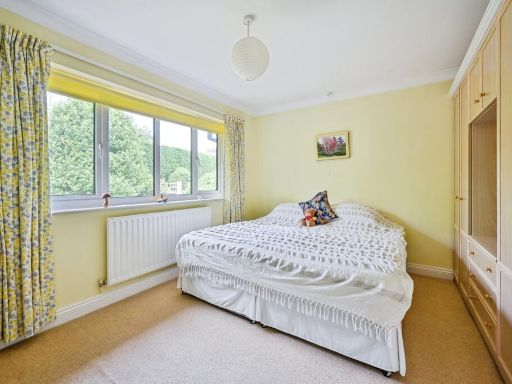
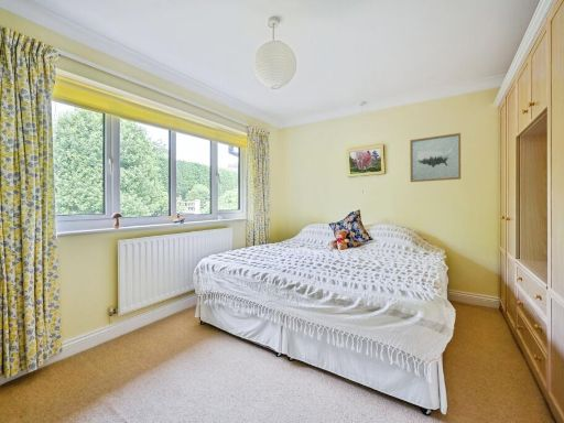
+ wall art [409,132,462,183]
